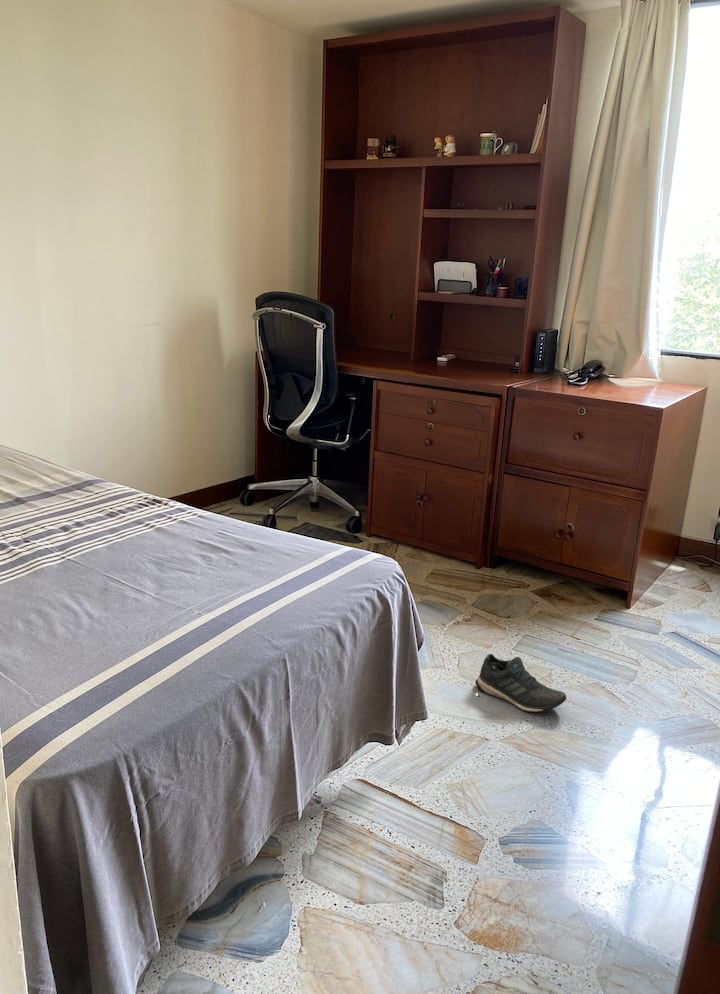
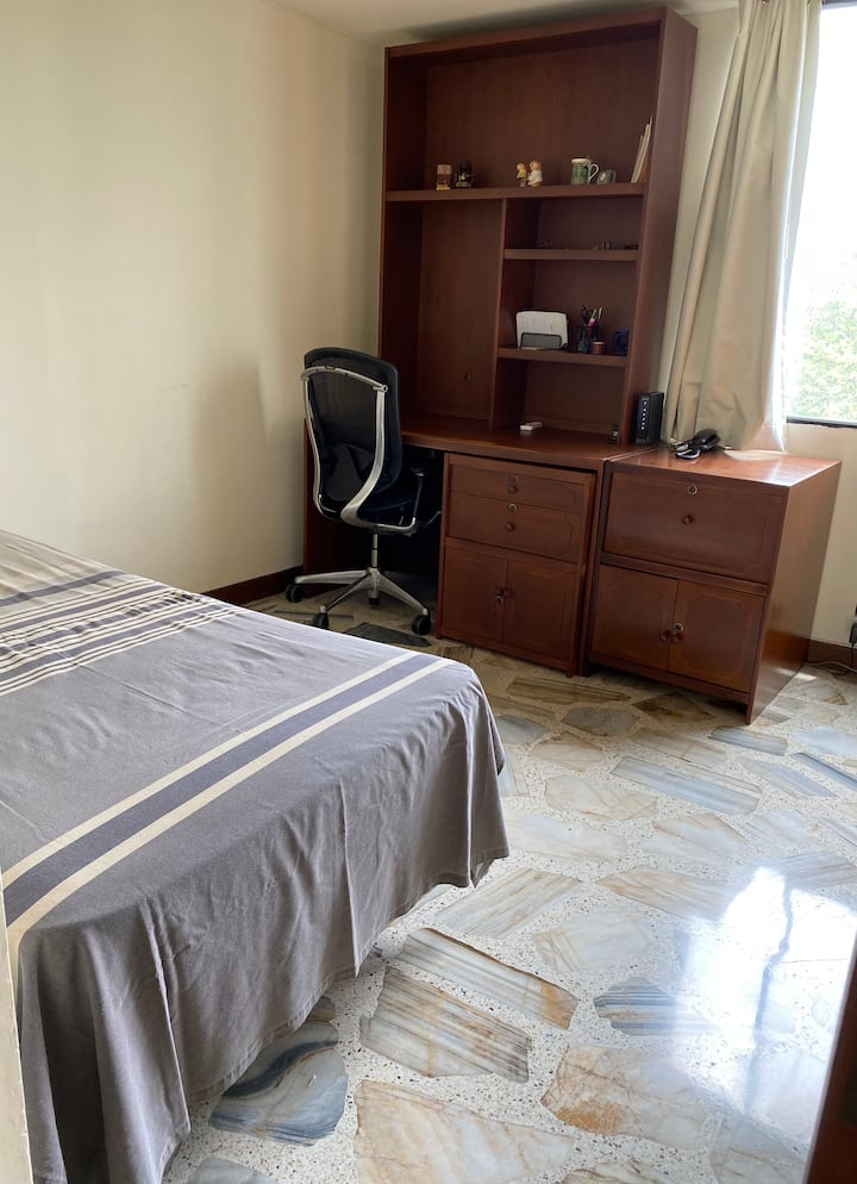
- shoe [474,653,567,713]
